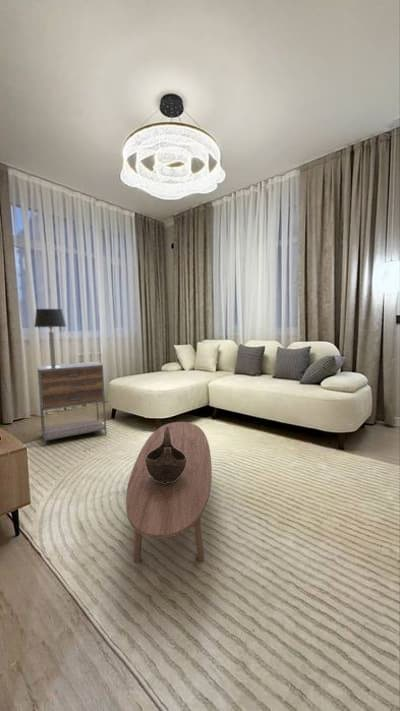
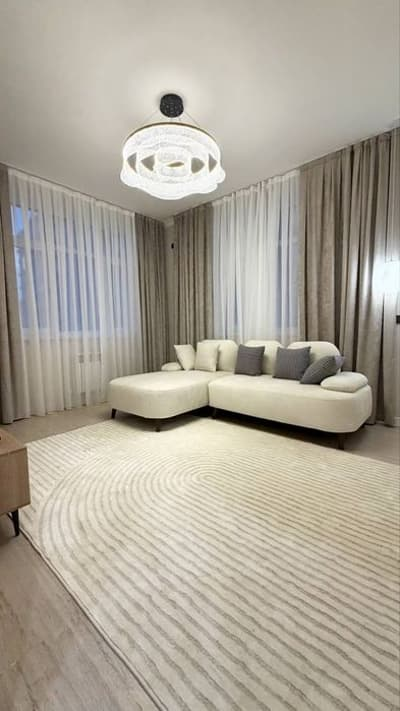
- decorative bowl [145,426,187,483]
- coffee table [125,421,213,564]
- table lamp [33,308,68,368]
- nightstand [36,361,108,447]
